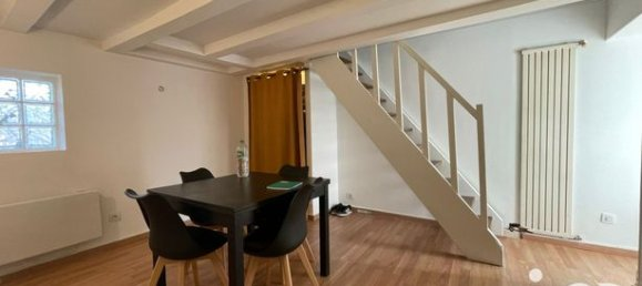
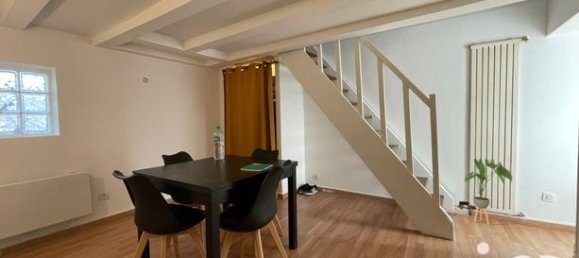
+ house plant [463,158,513,226]
